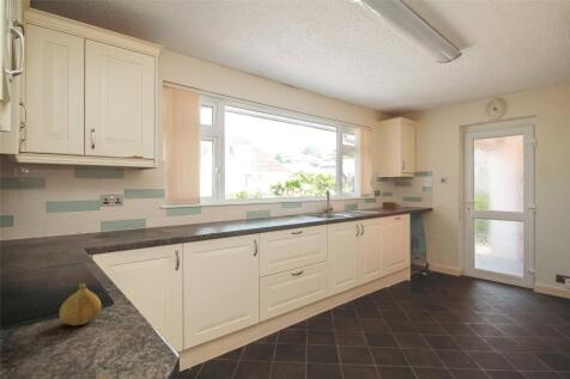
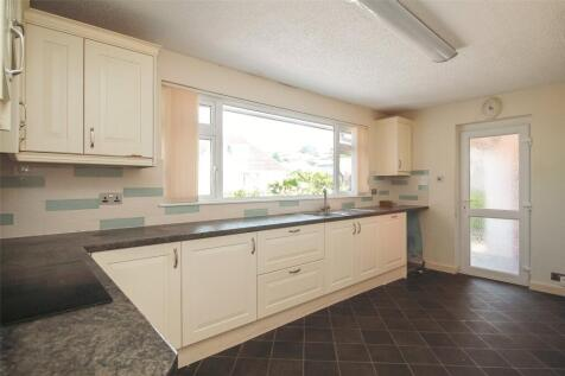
- fruit [59,282,102,326]
